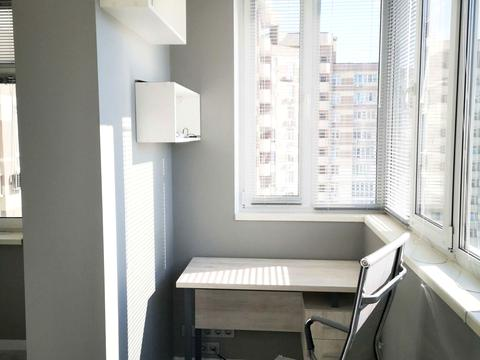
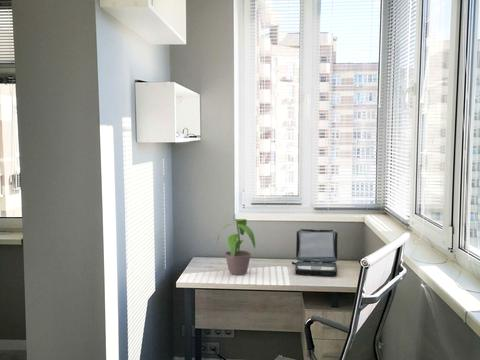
+ potted plant [215,218,256,276]
+ laptop [291,228,339,277]
